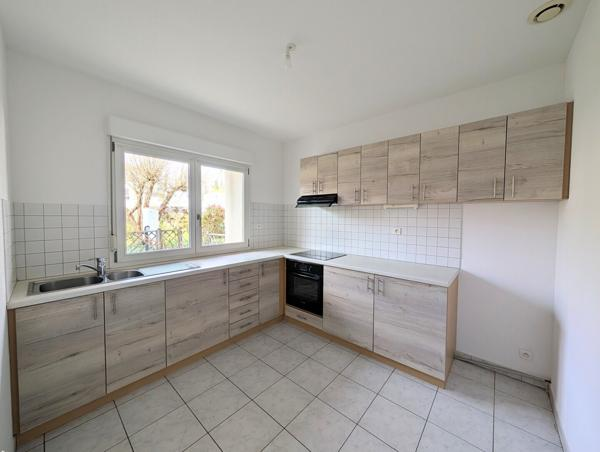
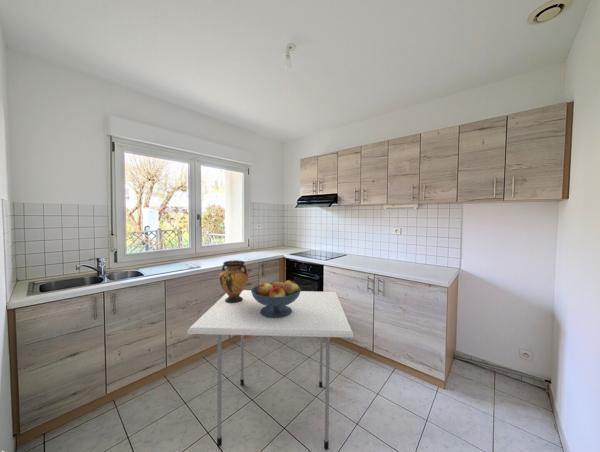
+ dining table [186,289,354,451]
+ vase [218,259,250,303]
+ fruit bowl [250,279,302,318]
